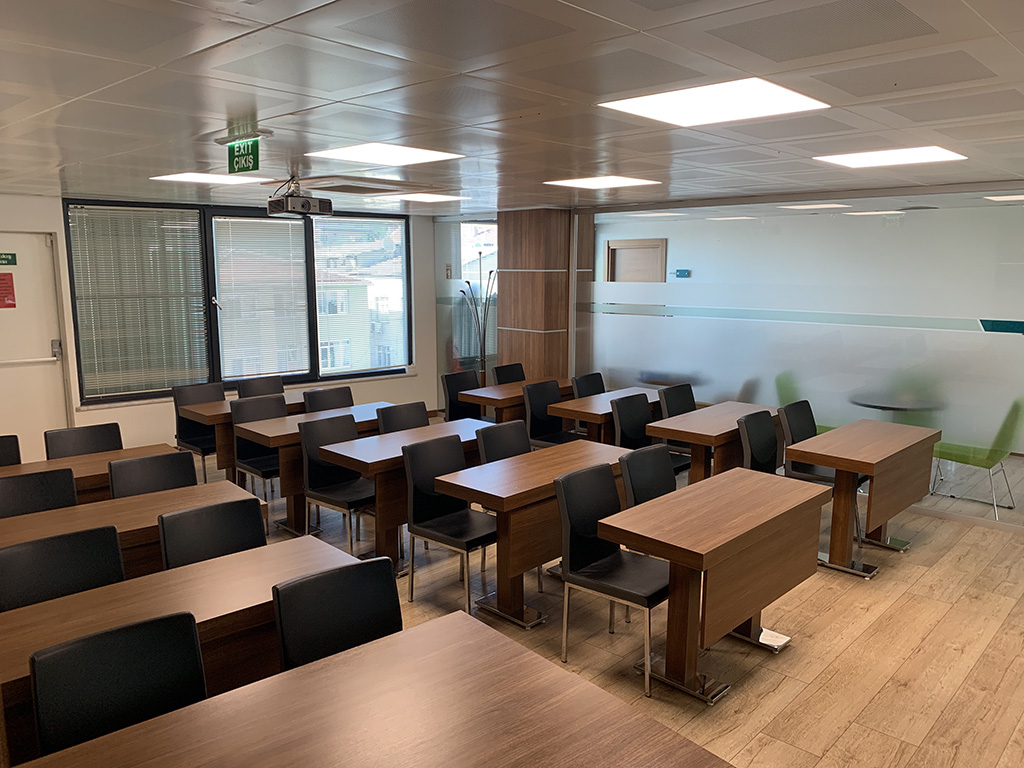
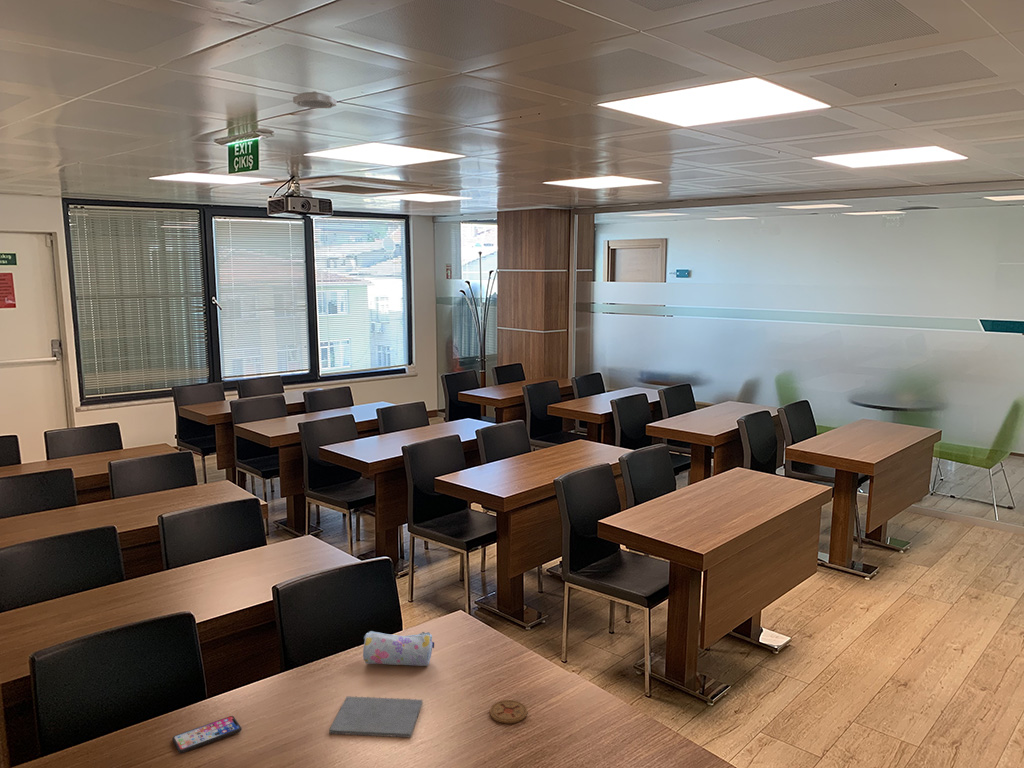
+ smoke detector [292,90,338,110]
+ pencil case [362,630,435,667]
+ notepad [328,695,423,739]
+ smartphone [171,715,242,754]
+ coaster [489,699,528,724]
